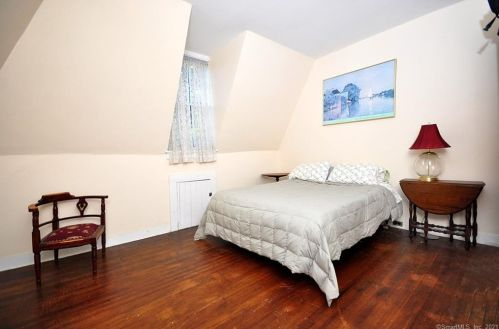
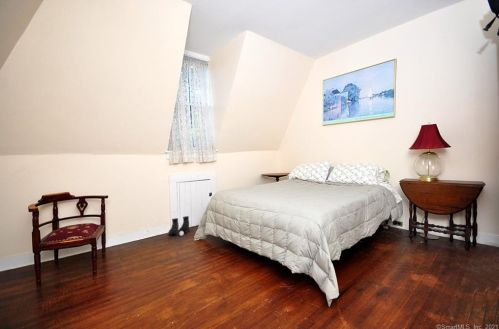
+ boots [168,215,190,237]
